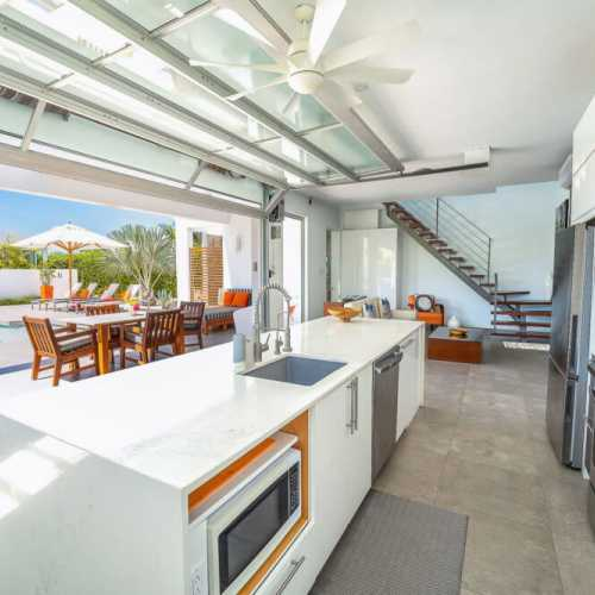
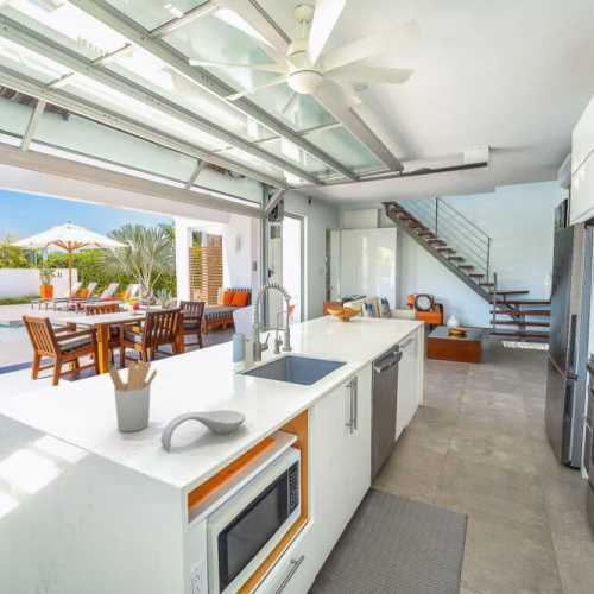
+ utensil holder [108,360,158,432]
+ spoon rest [160,409,246,450]
